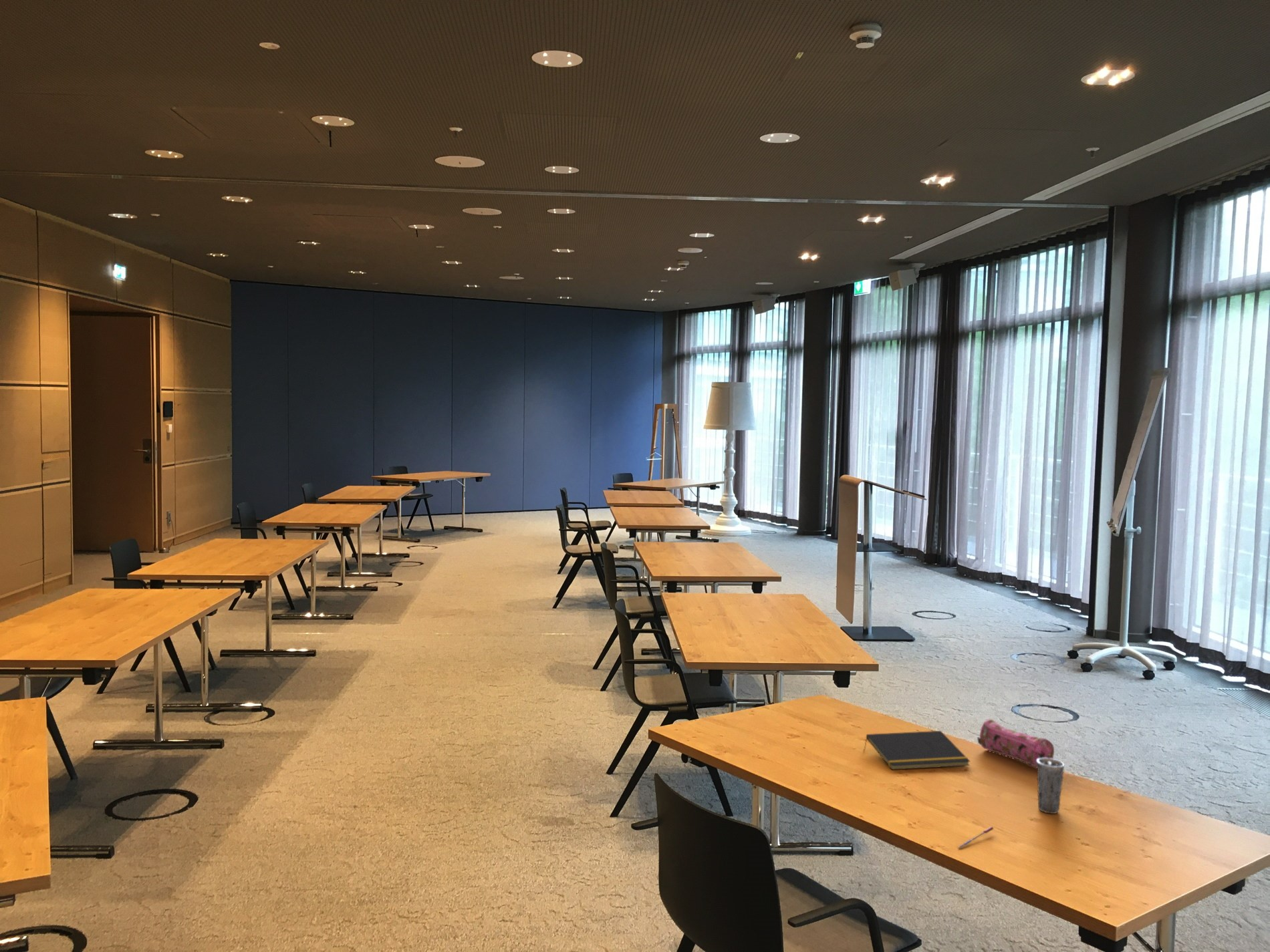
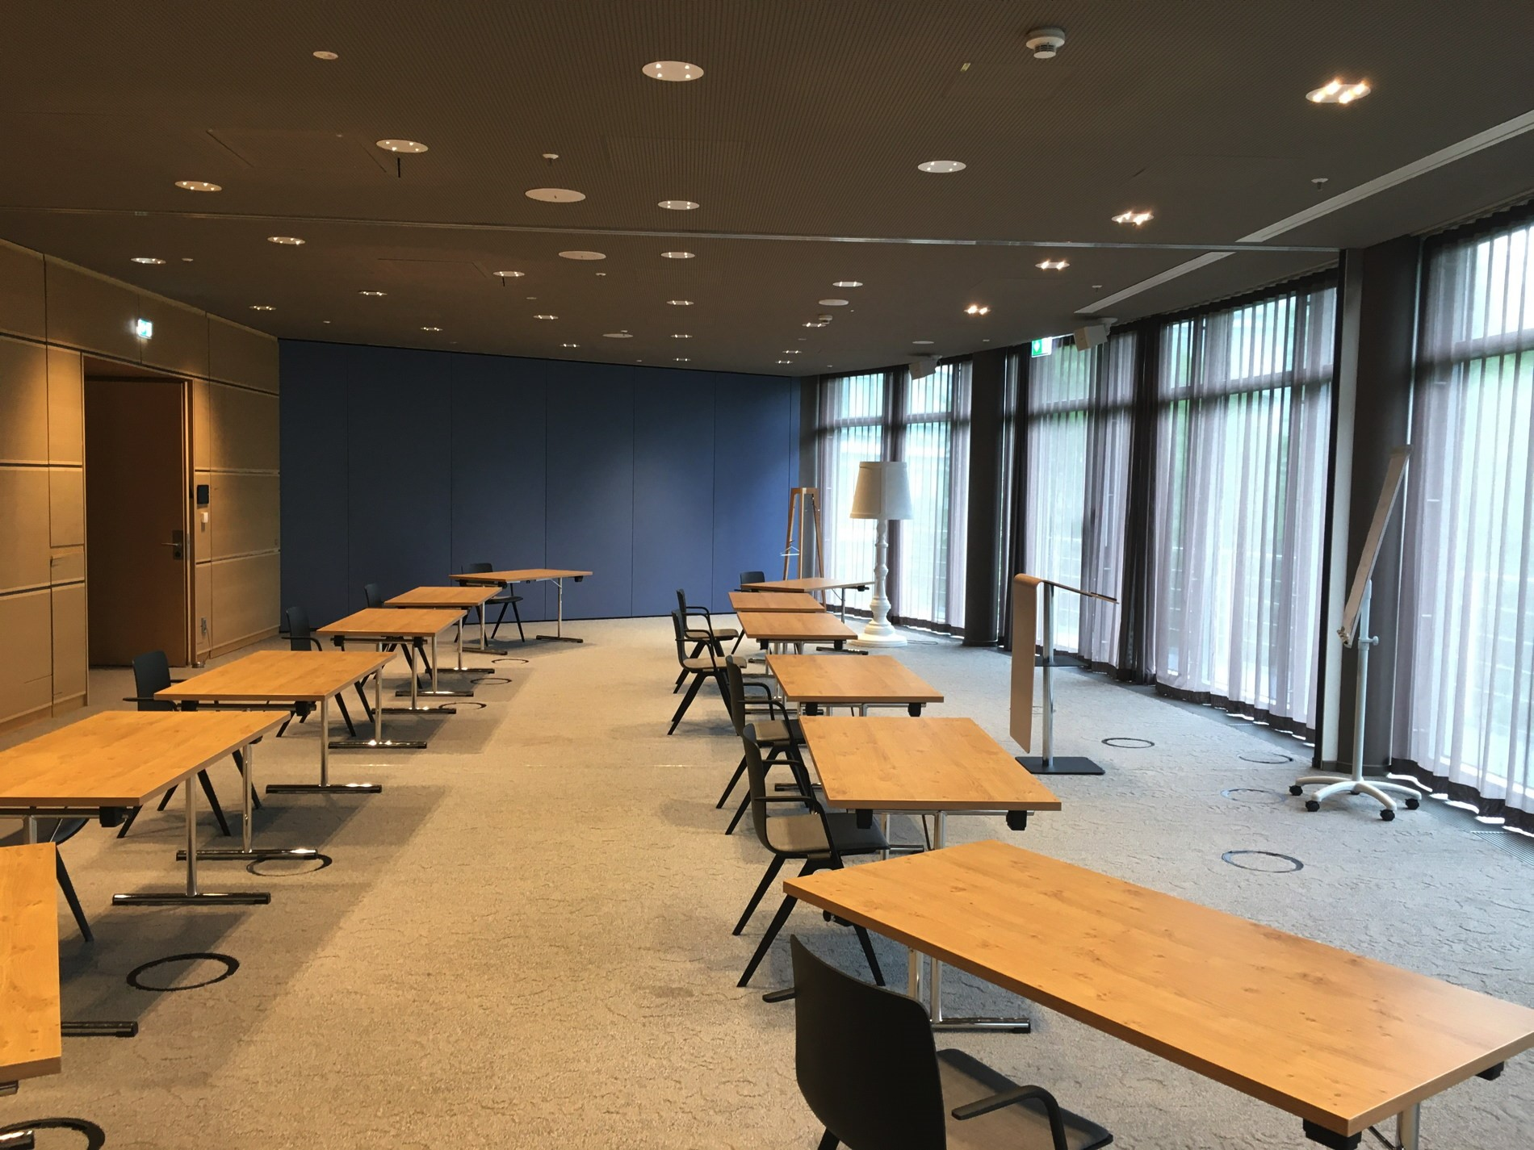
- notepad [863,730,971,770]
- pen [957,826,994,849]
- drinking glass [1037,758,1065,814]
- pencil case [977,719,1055,768]
